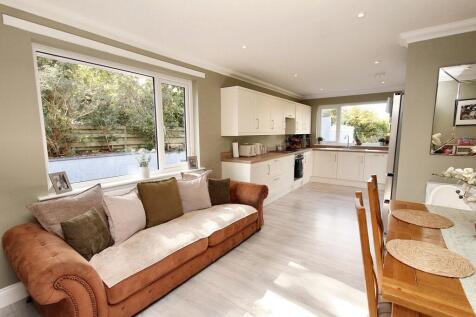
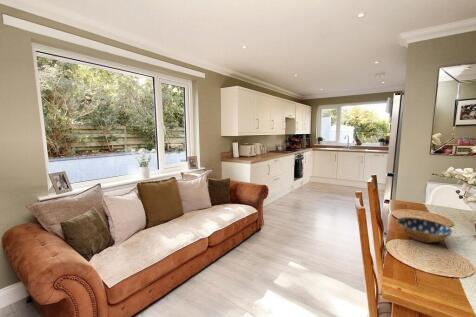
+ bowl [395,216,454,244]
